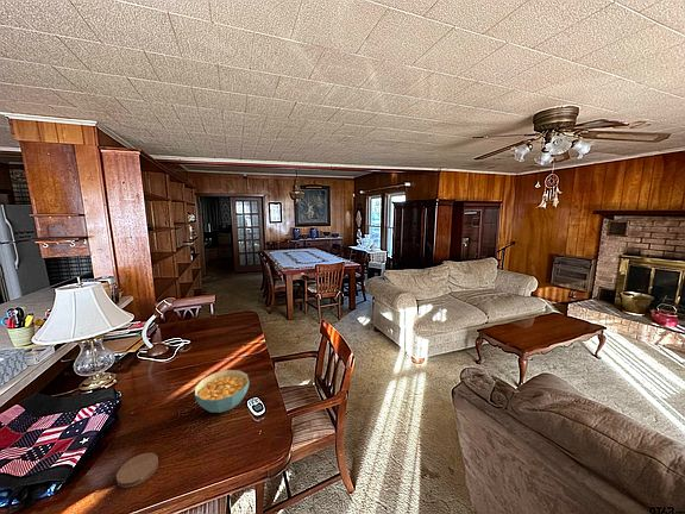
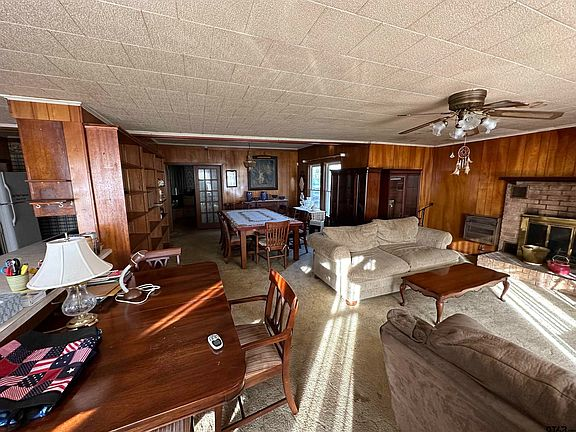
- coaster [115,452,159,489]
- cereal bowl [194,369,250,414]
